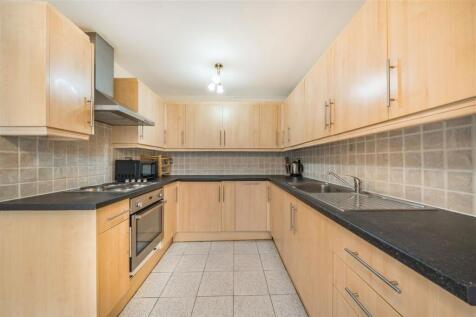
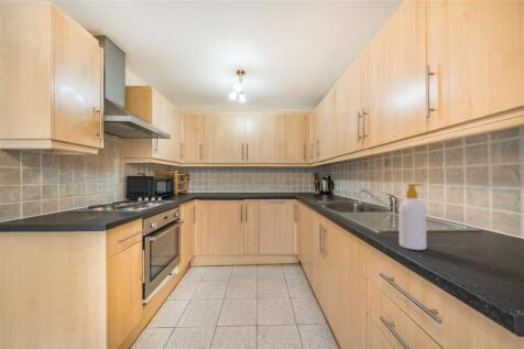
+ soap bottle [397,183,427,251]
